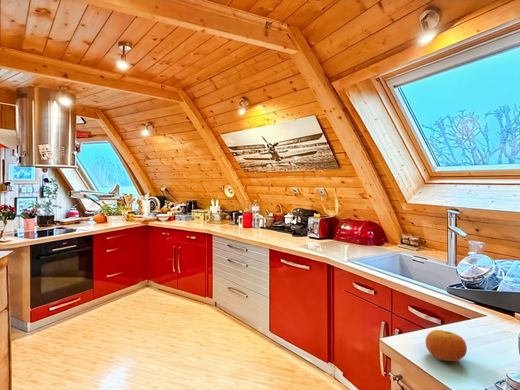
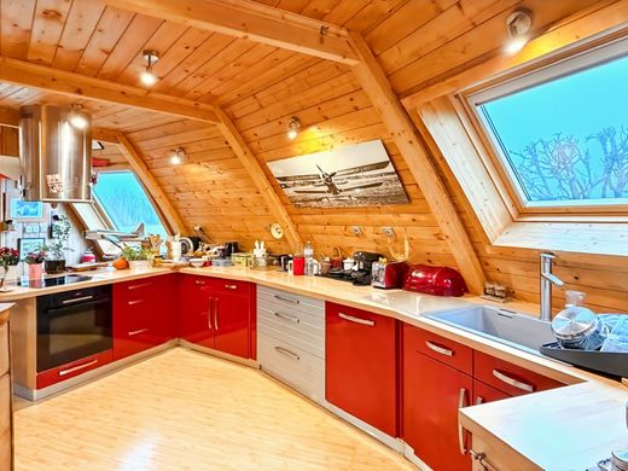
- fruit [425,329,468,362]
